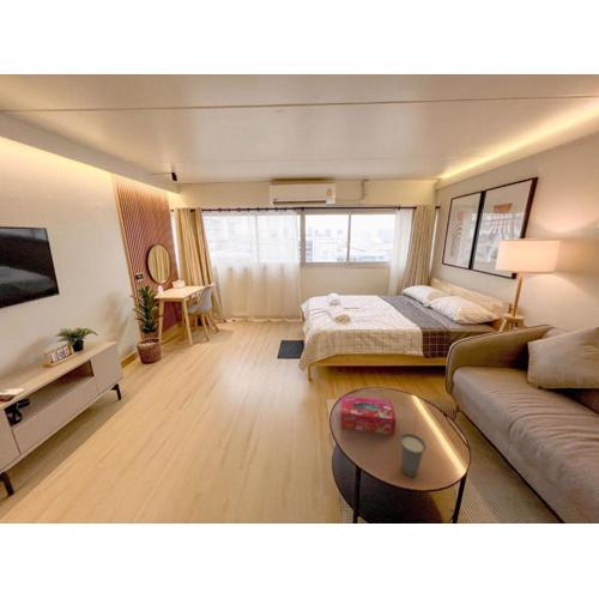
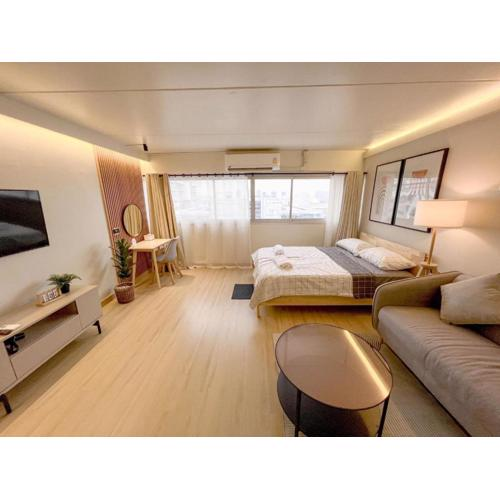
- cup [399,432,428,477]
- tissue box [339,394,398,436]
